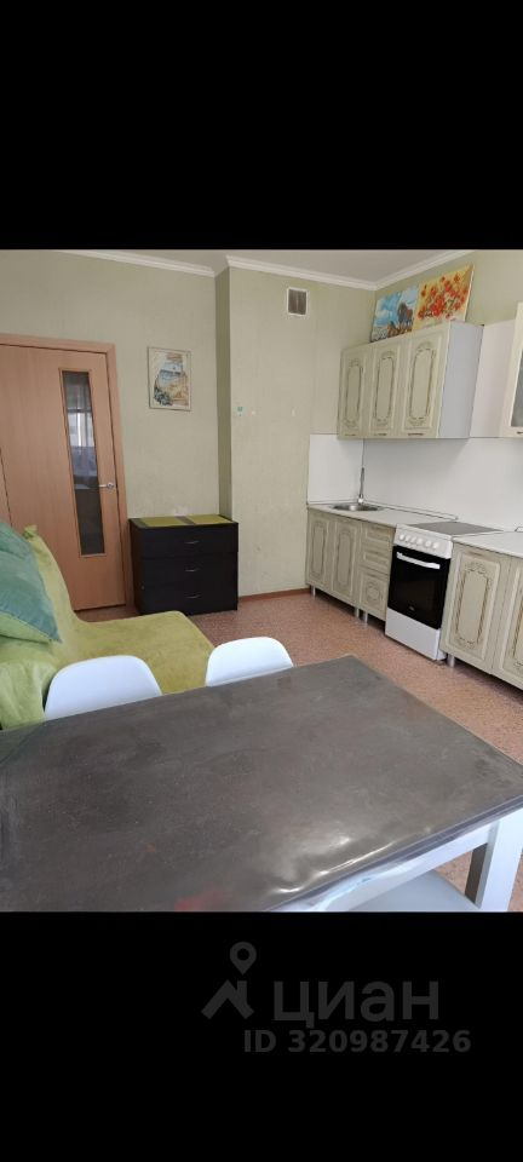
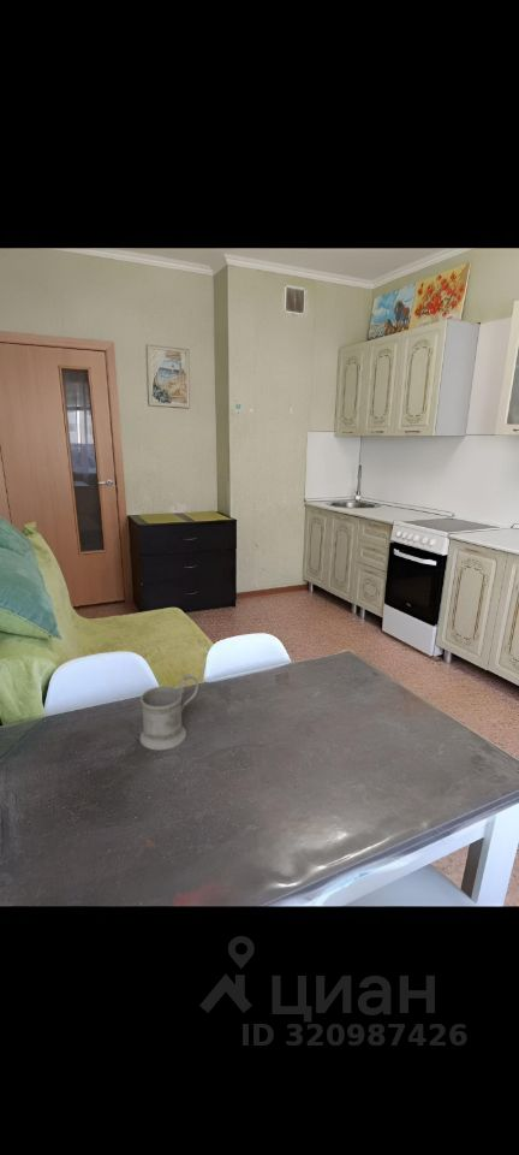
+ mug [138,674,199,751]
